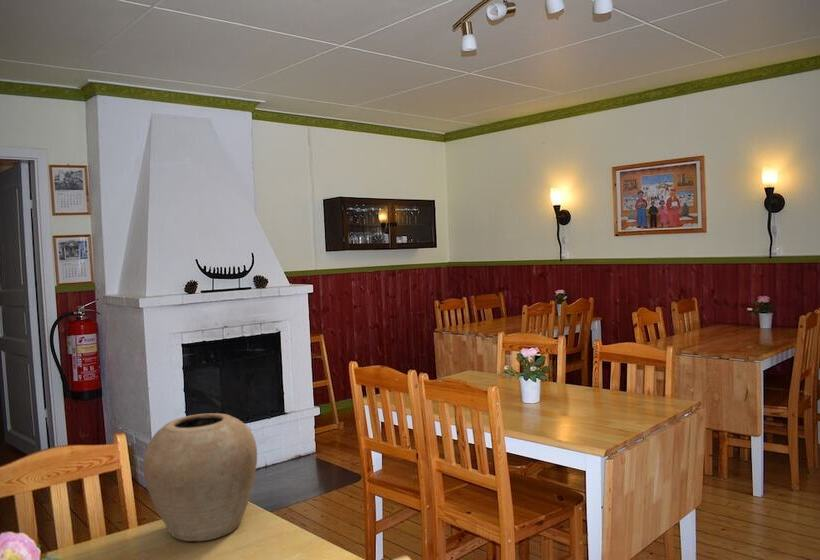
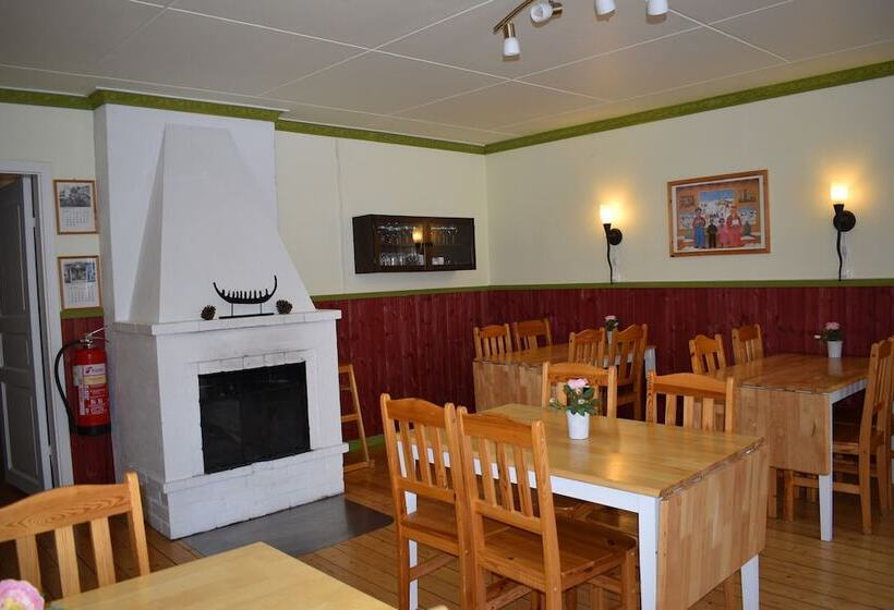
- vase [142,412,258,542]
